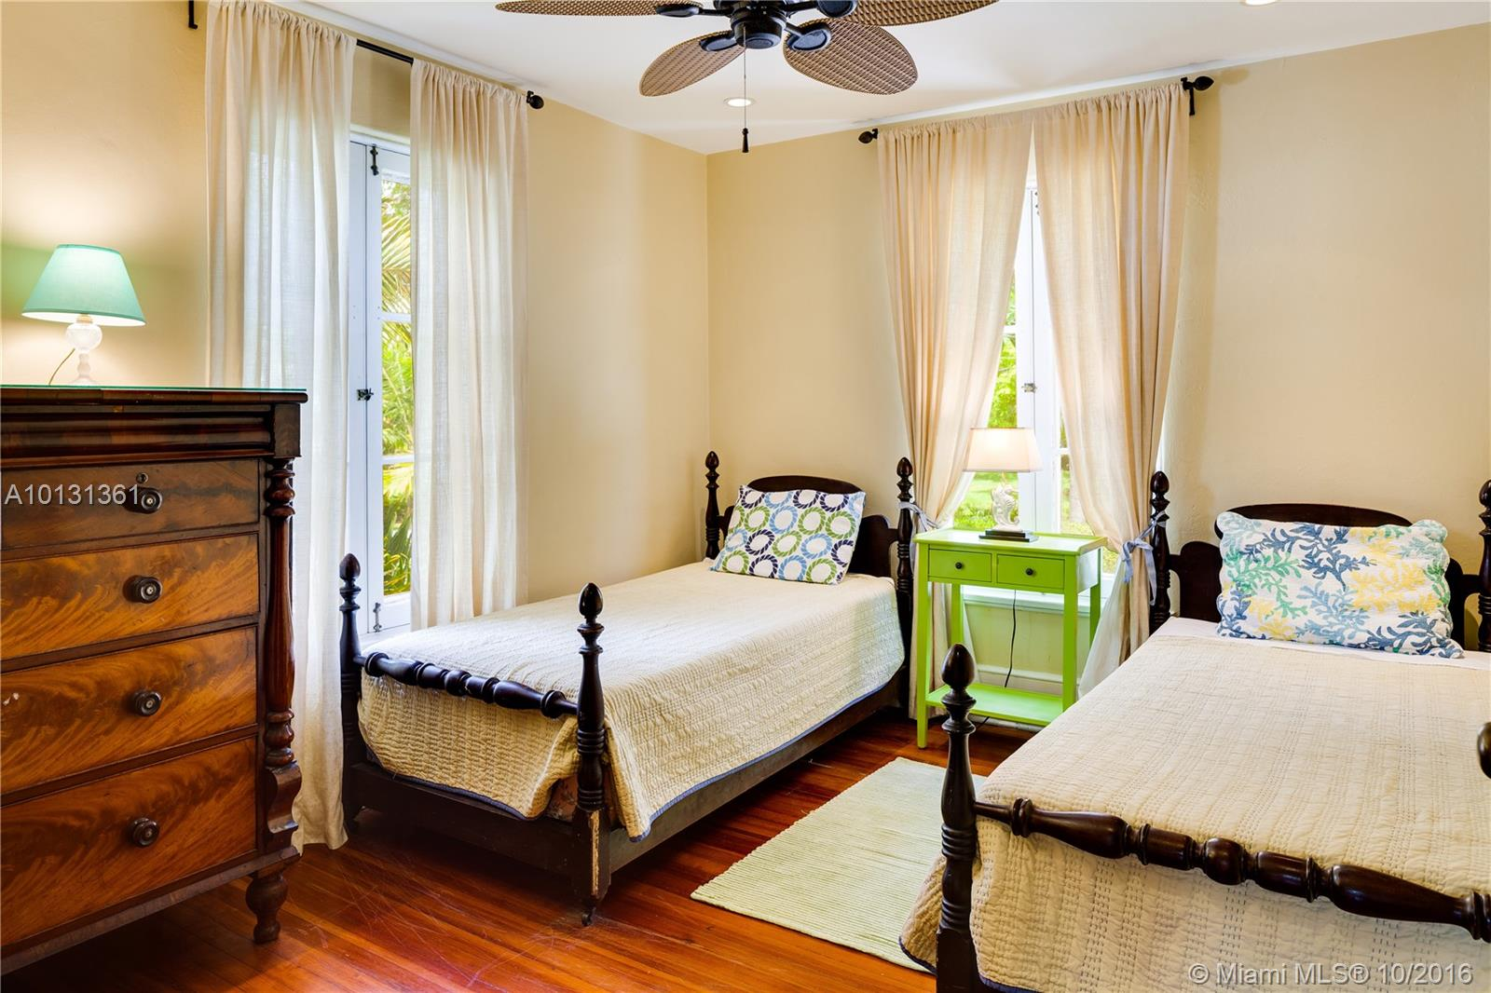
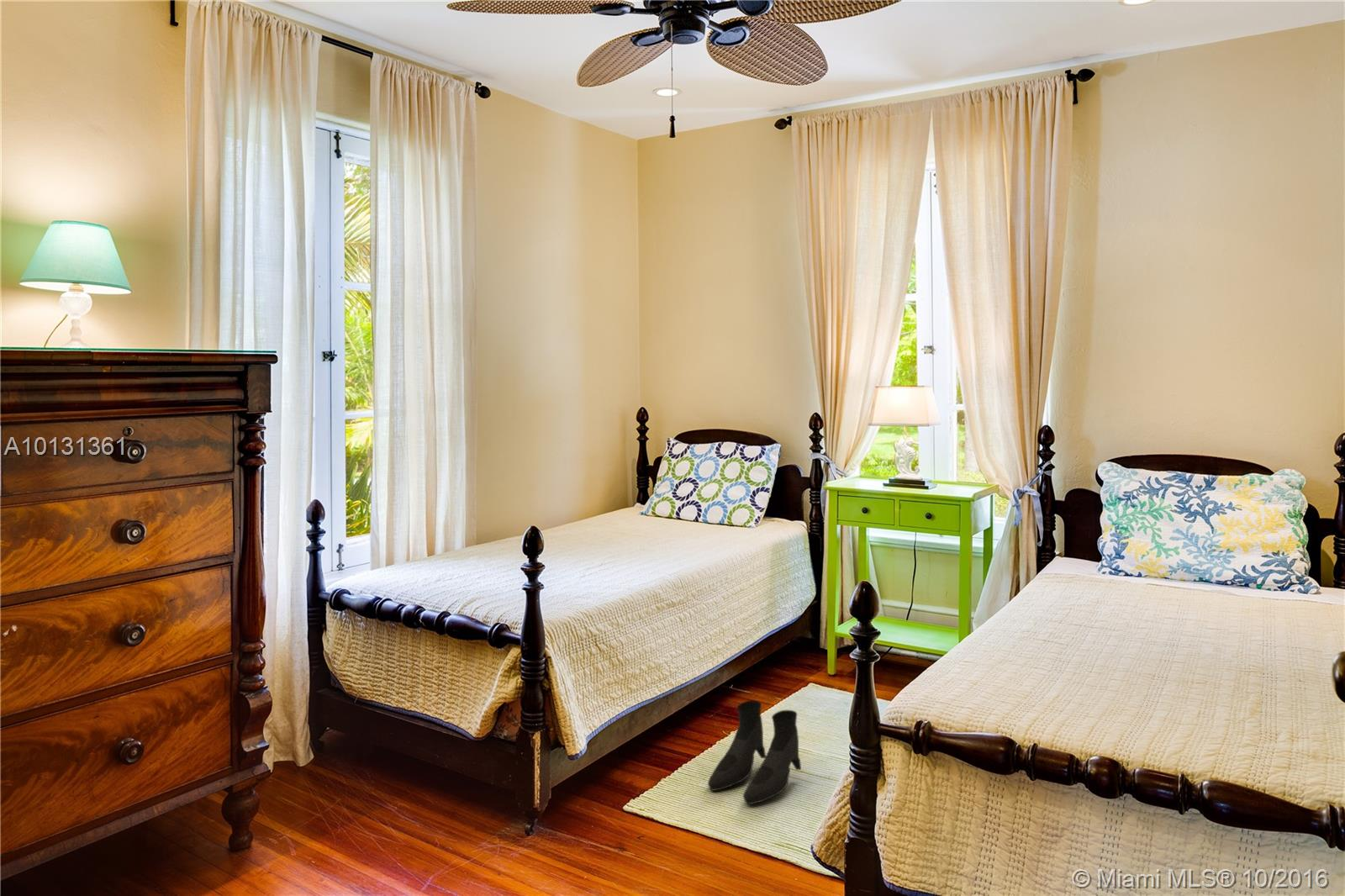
+ boots [707,699,802,805]
